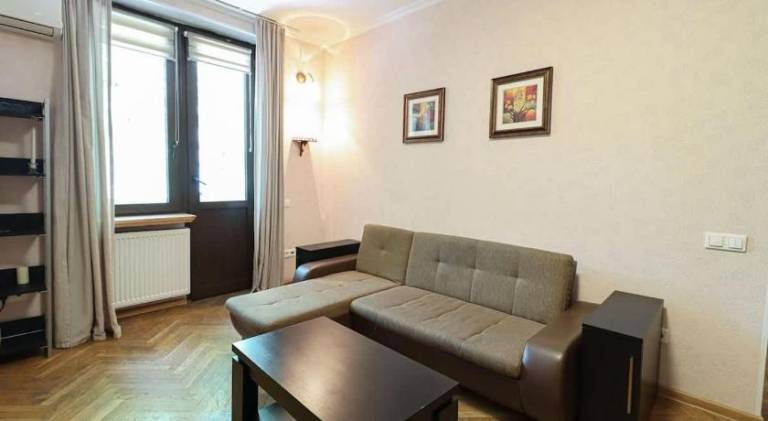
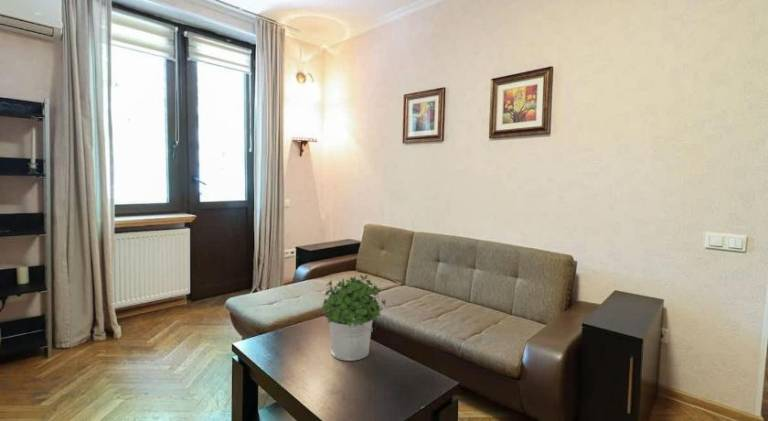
+ potted plant [321,274,388,362]
